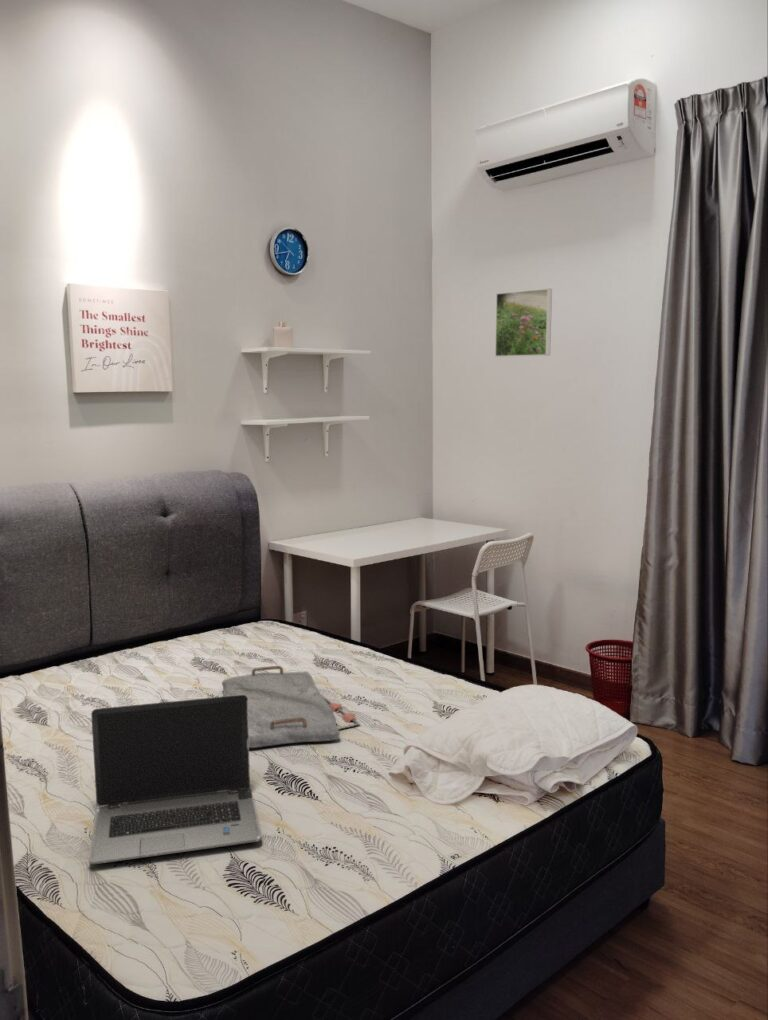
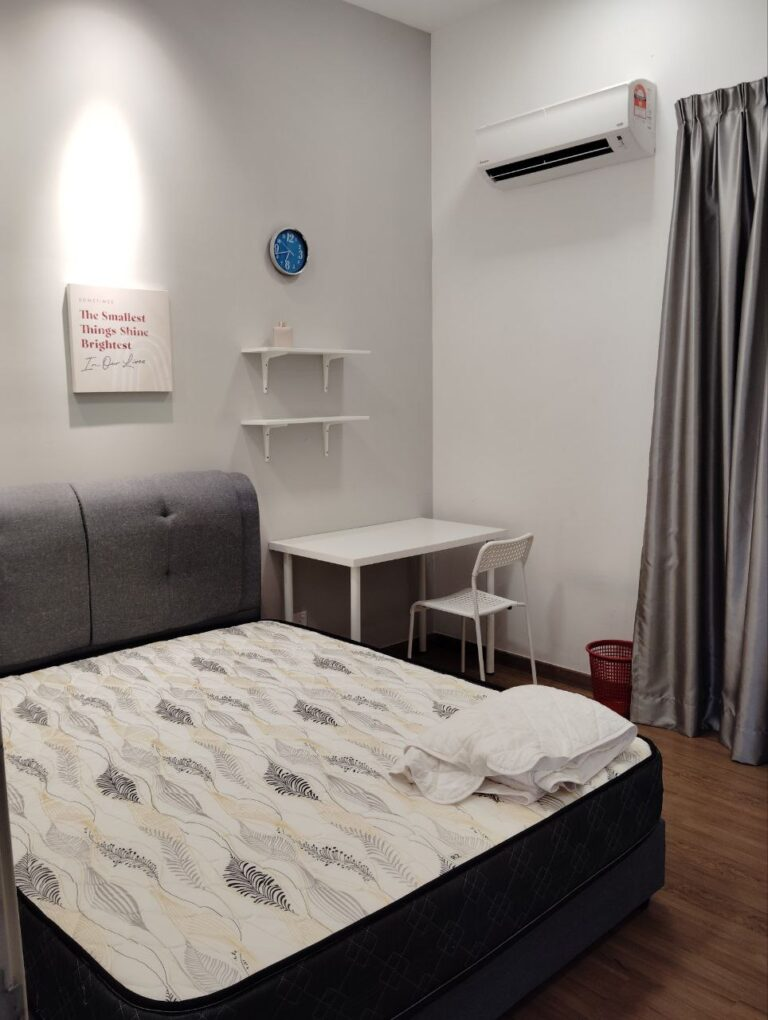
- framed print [494,288,553,358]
- laptop computer [88,695,263,865]
- serving tray [221,665,361,749]
